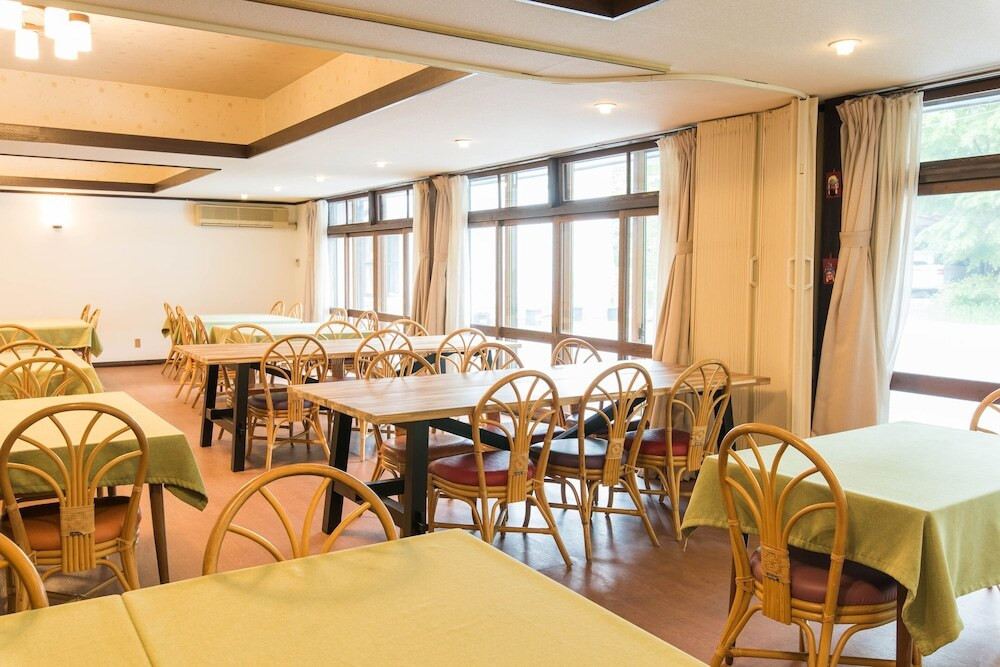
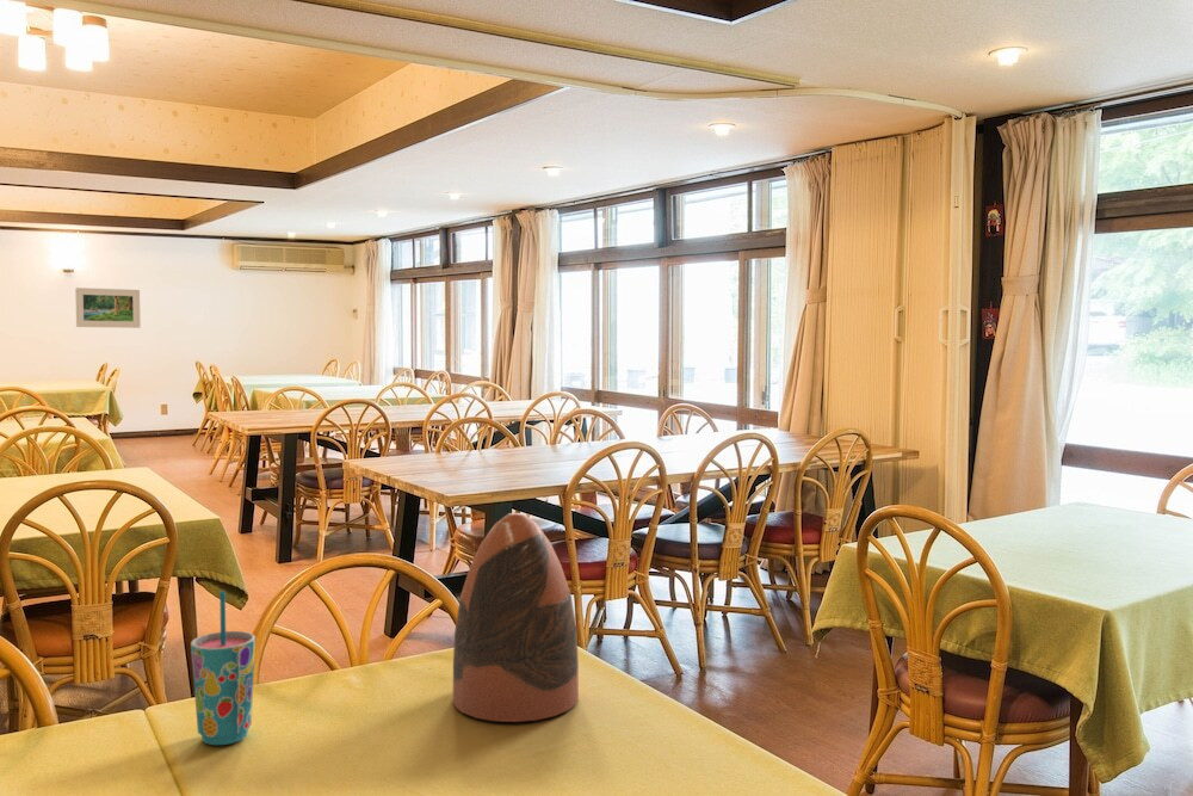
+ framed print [74,286,142,329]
+ cup [190,590,256,746]
+ decorative vase [452,512,580,723]
